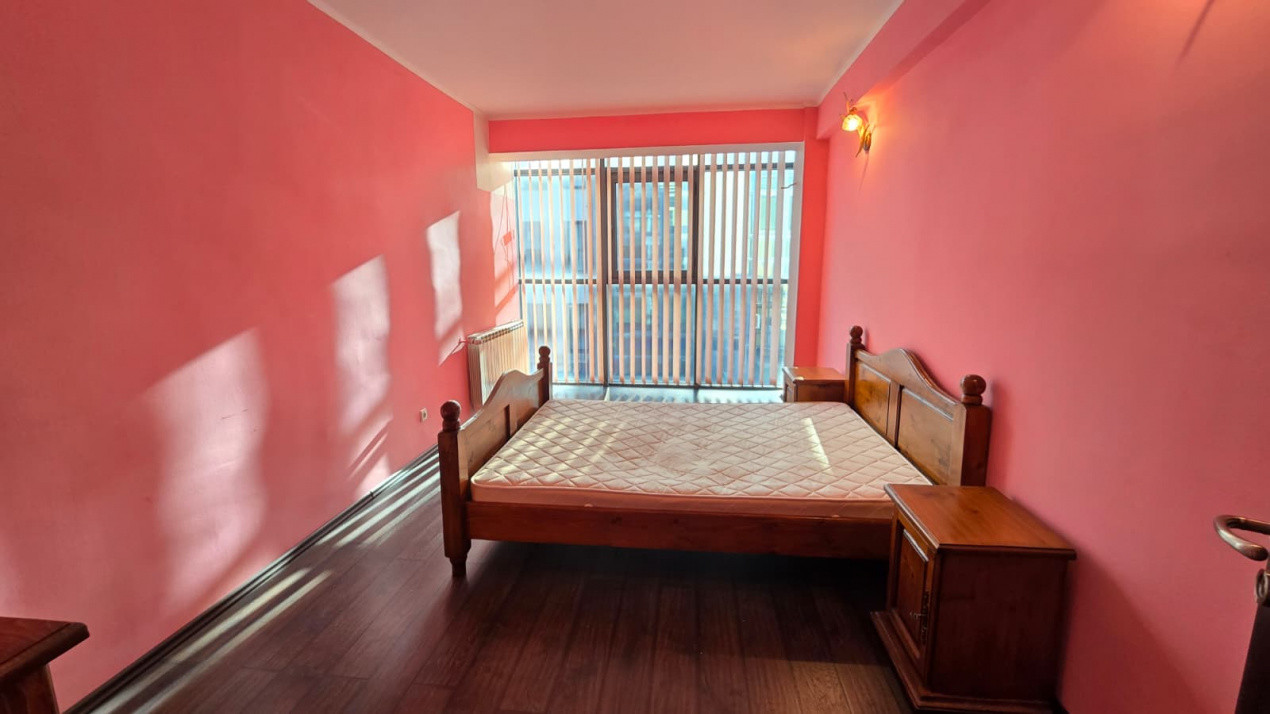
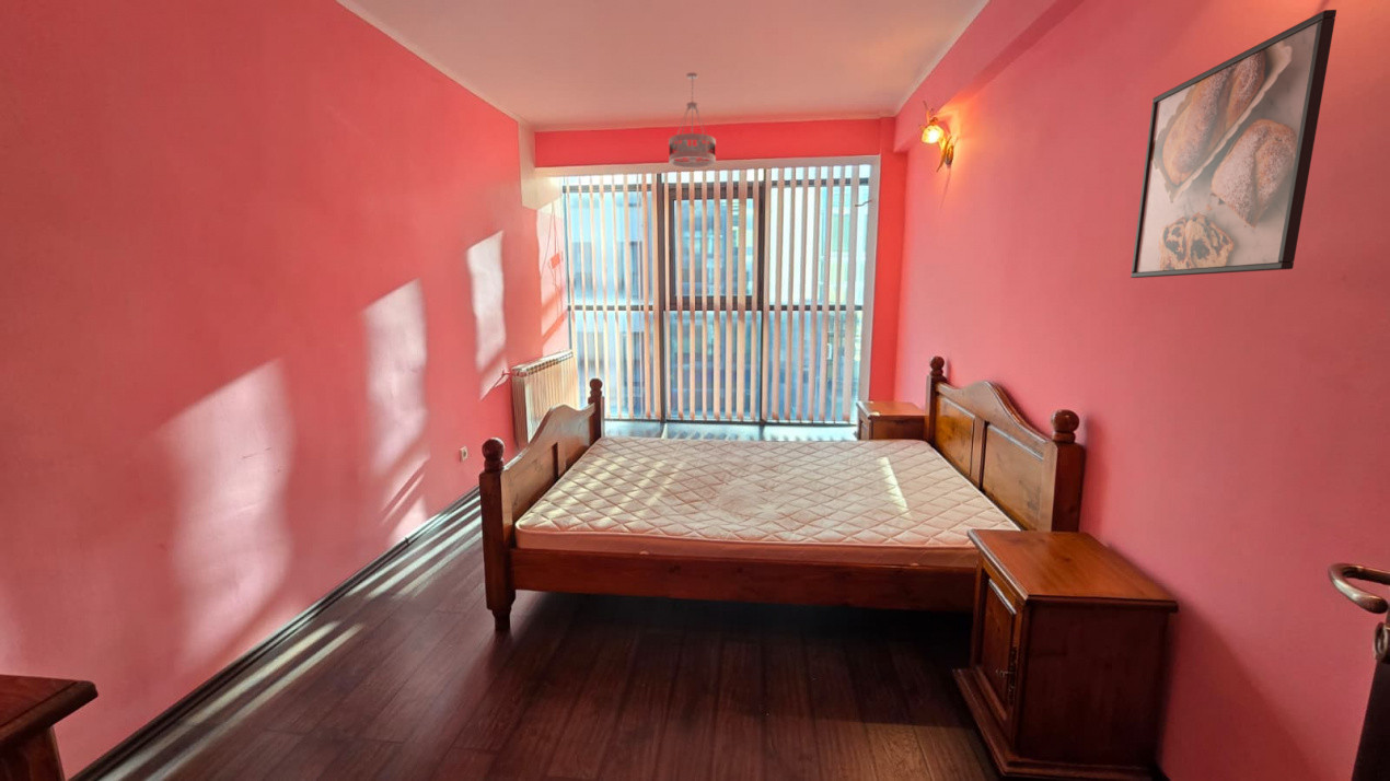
+ ceiling light fixture [668,71,717,168]
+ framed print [1130,9,1337,279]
